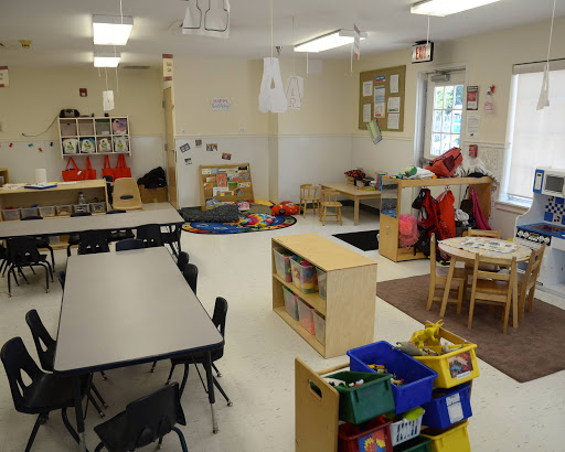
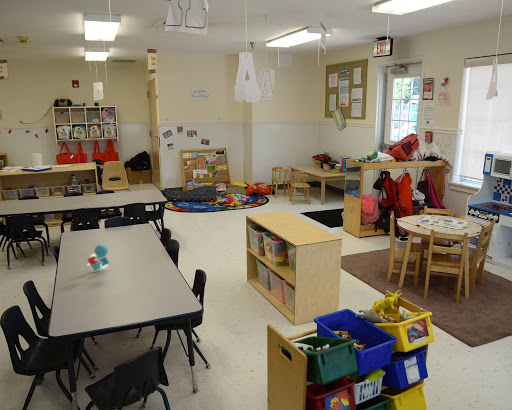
+ puzzle [86,243,110,272]
